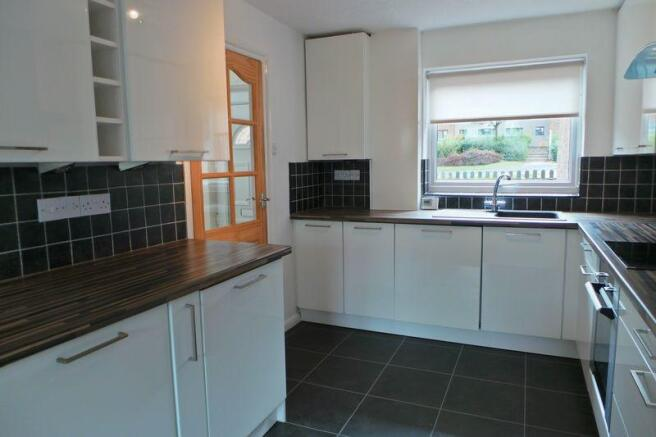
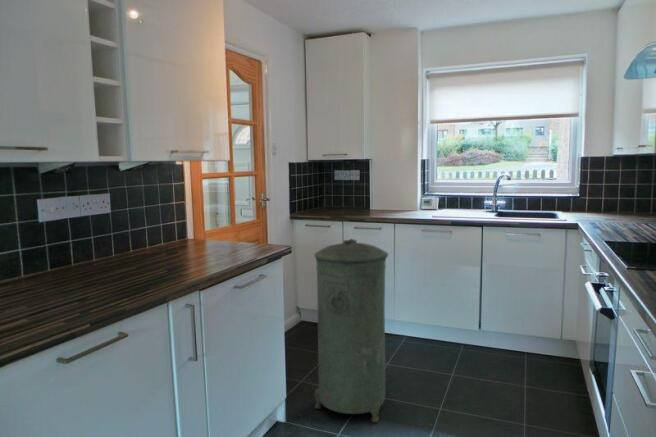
+ trash can [314,238,389,423]
